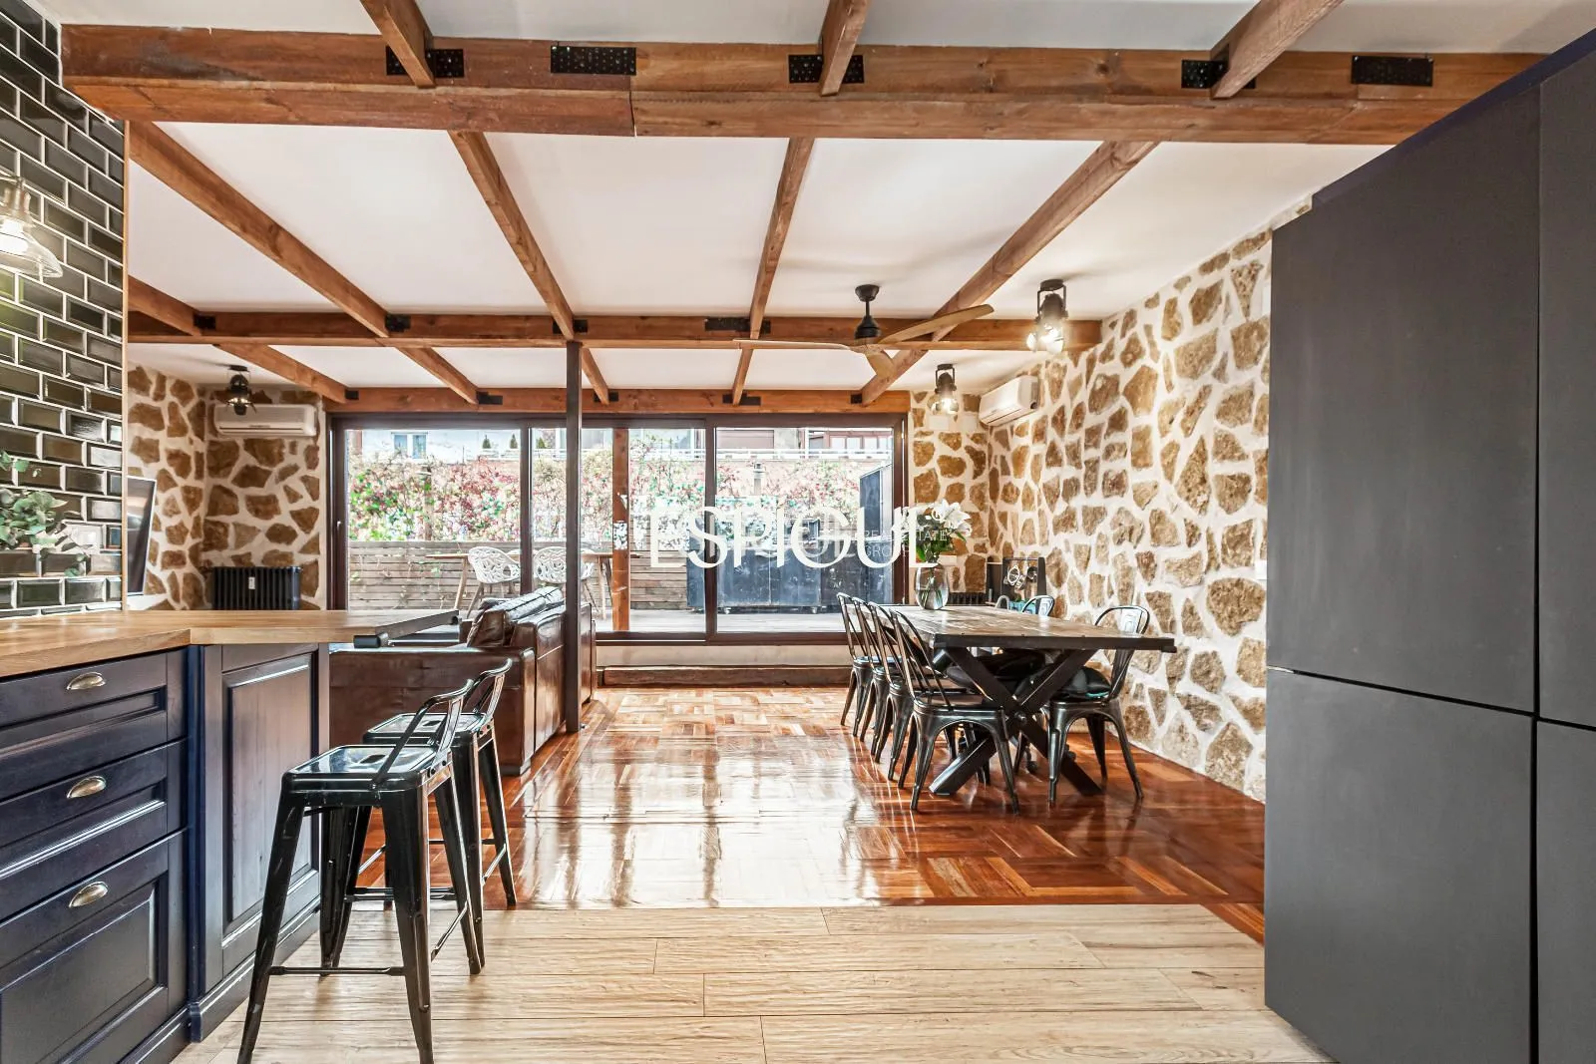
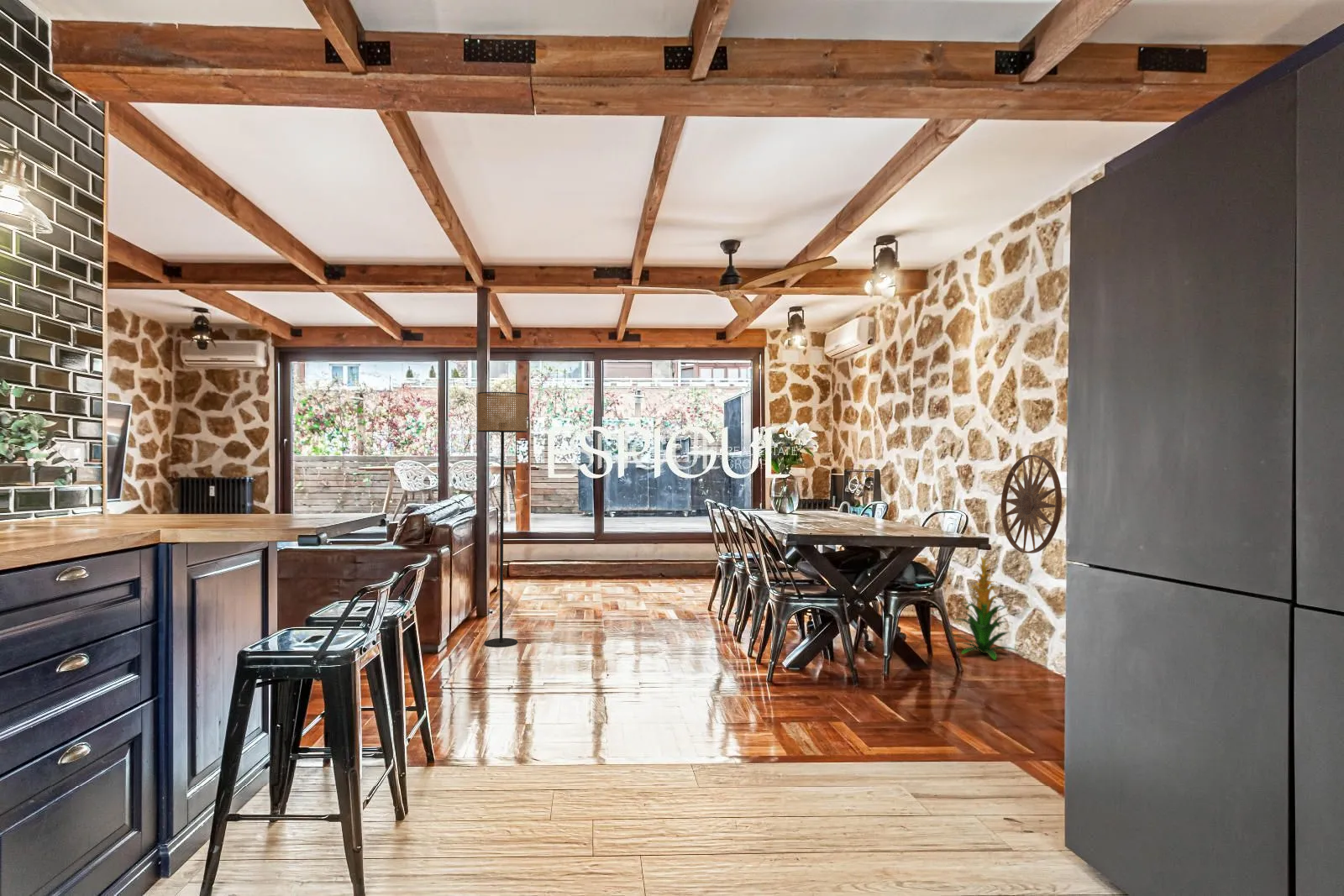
+ wall art [1000,454,1063,554]
+ indoor plant [951,556,1020,661]
+ floor lamp [476,391,528,648]
